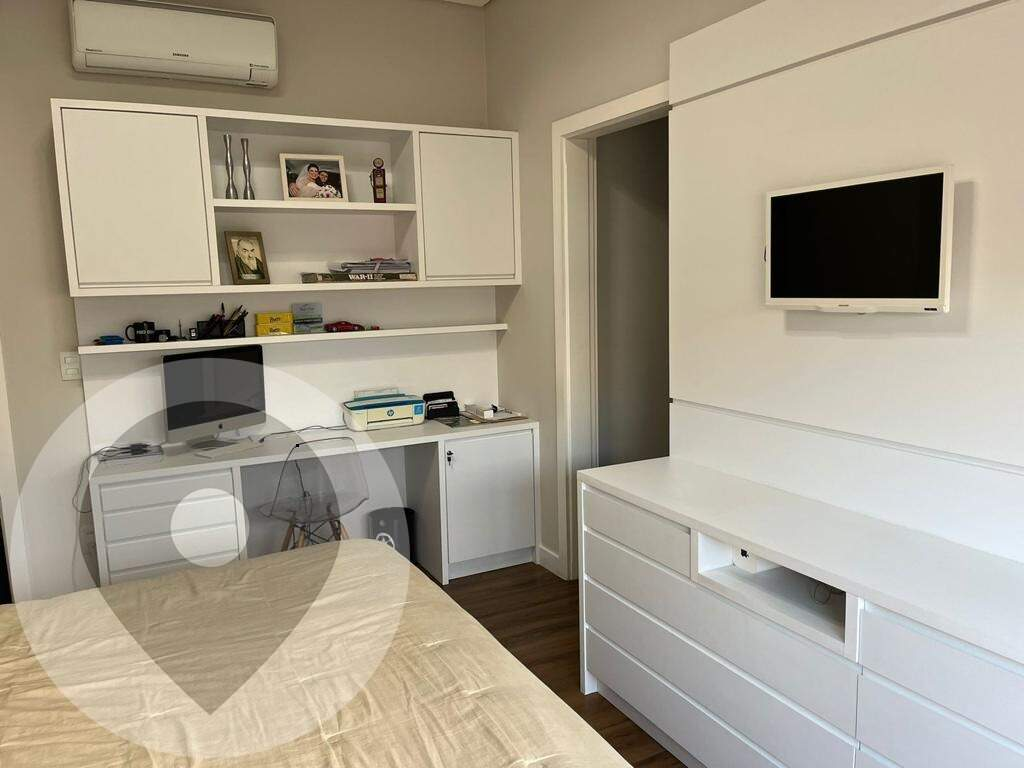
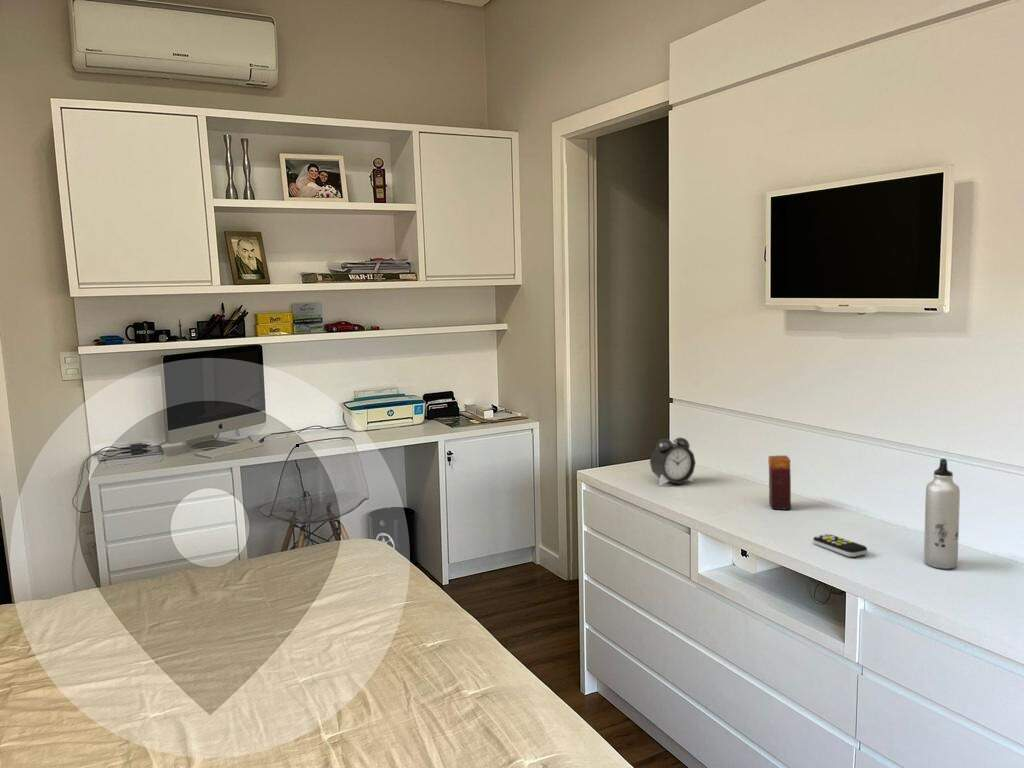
+ remote control [812,533,868,558]
+ alarm clock [649,437,697,487]
+ water bottle [923,458,961,570]
+ candle [767,454,792,510]
